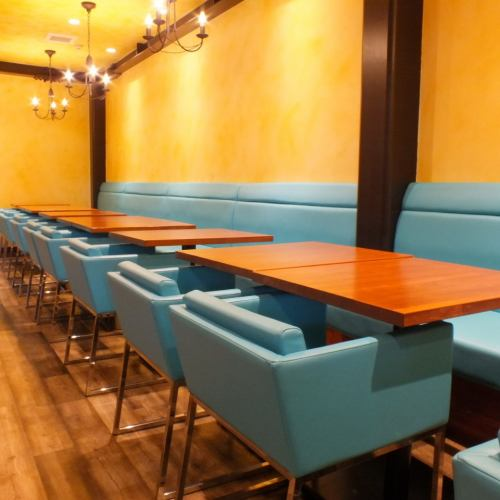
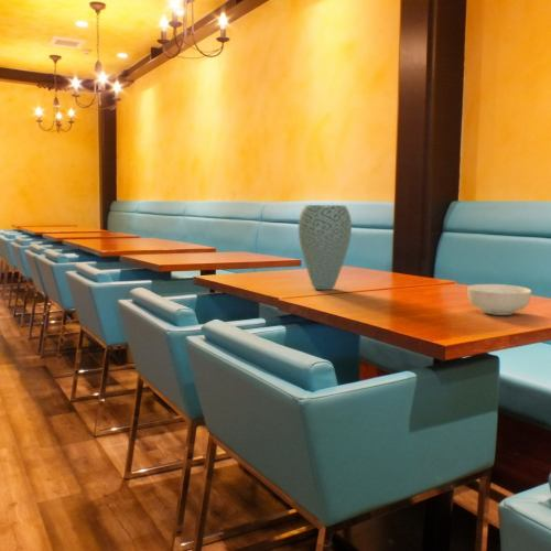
+ cereal bowl [466,283,532,316]
+ vase [298,204,353,291]
